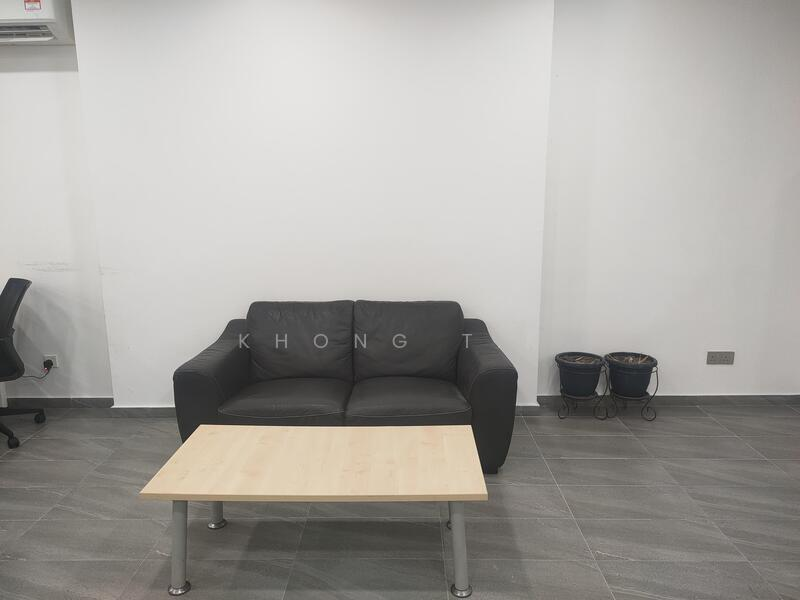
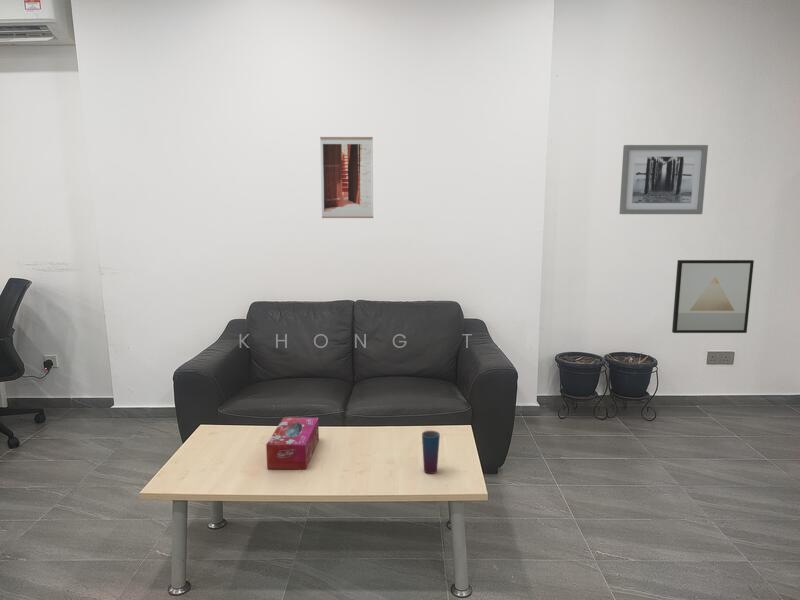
+ wall art [319,136,374,219]
+ tissue box [265,416,320,470]
+ wall art [618,144,709,215]
+ wall art [671,259,755,334]
+ cup [421,430,441,475]
